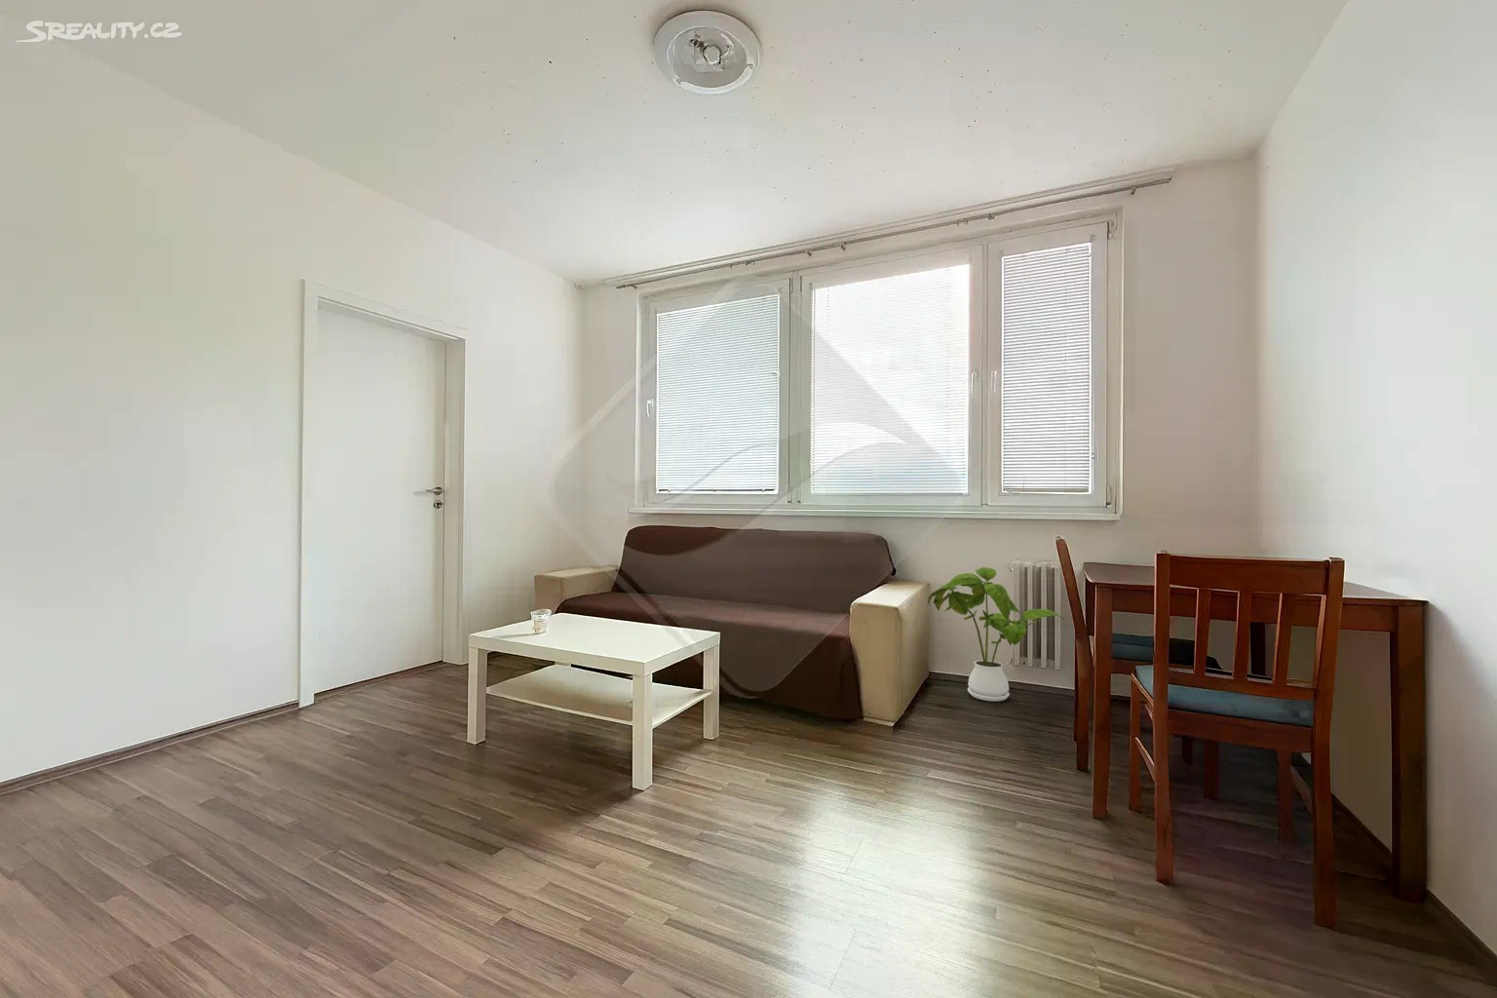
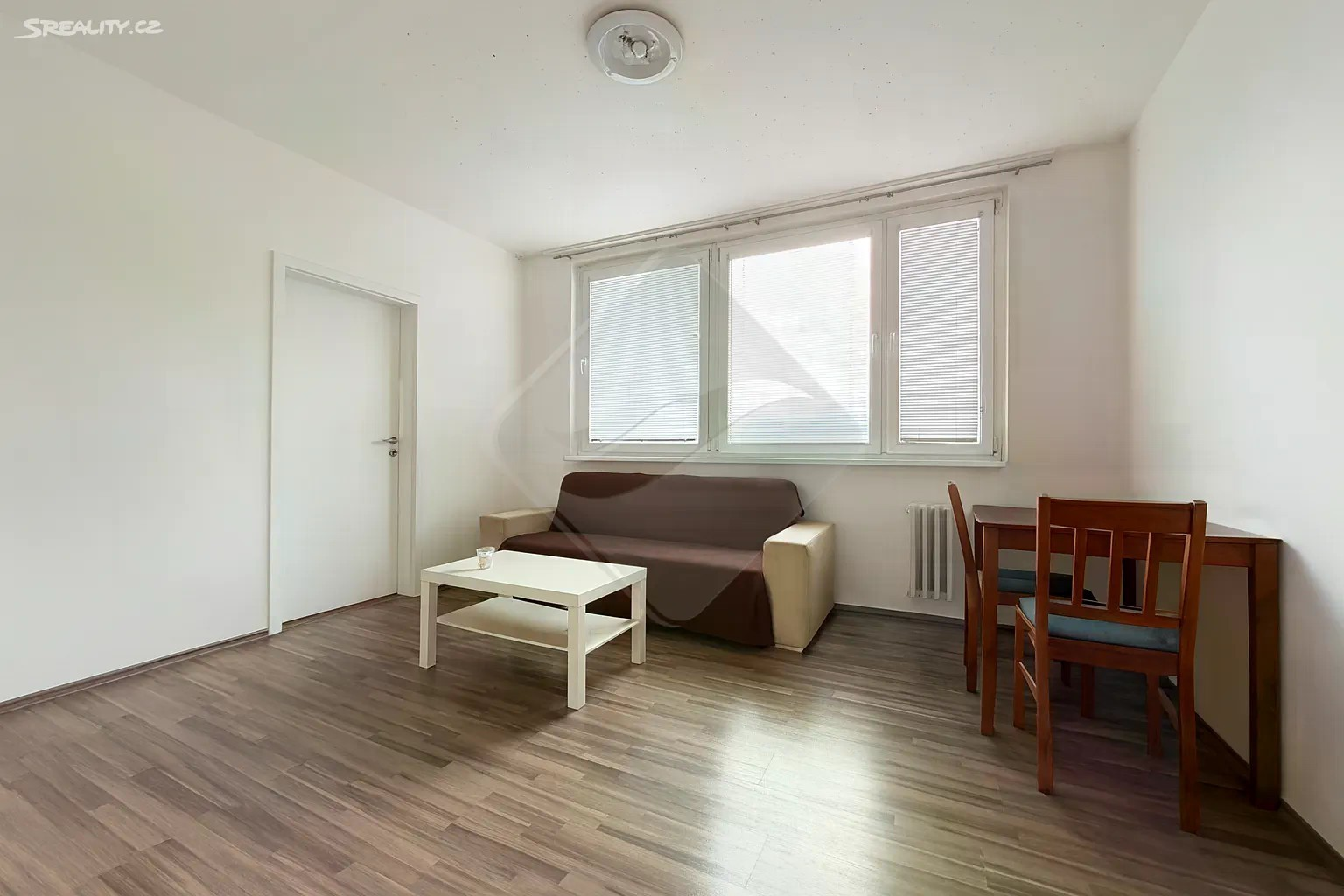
- house plant [927,566,1066,703]
